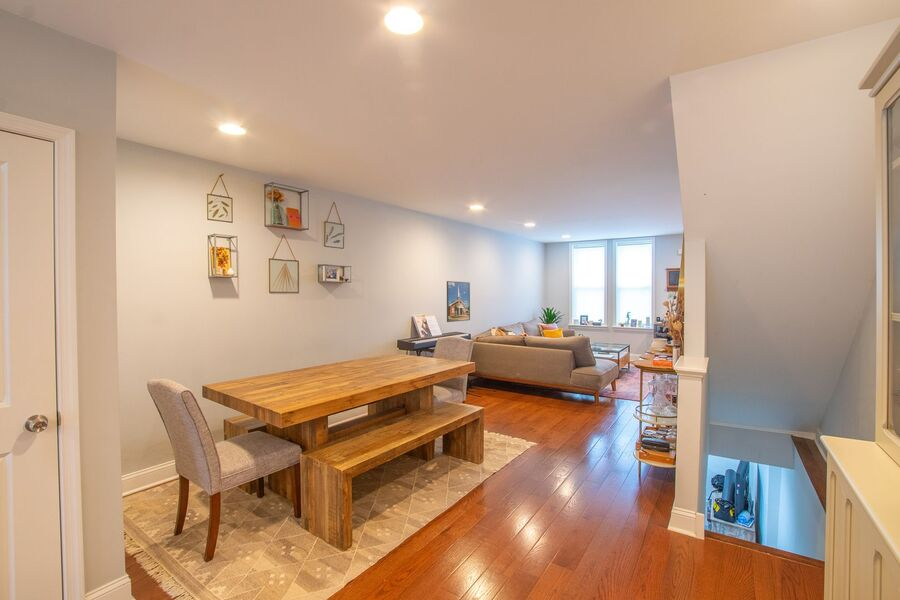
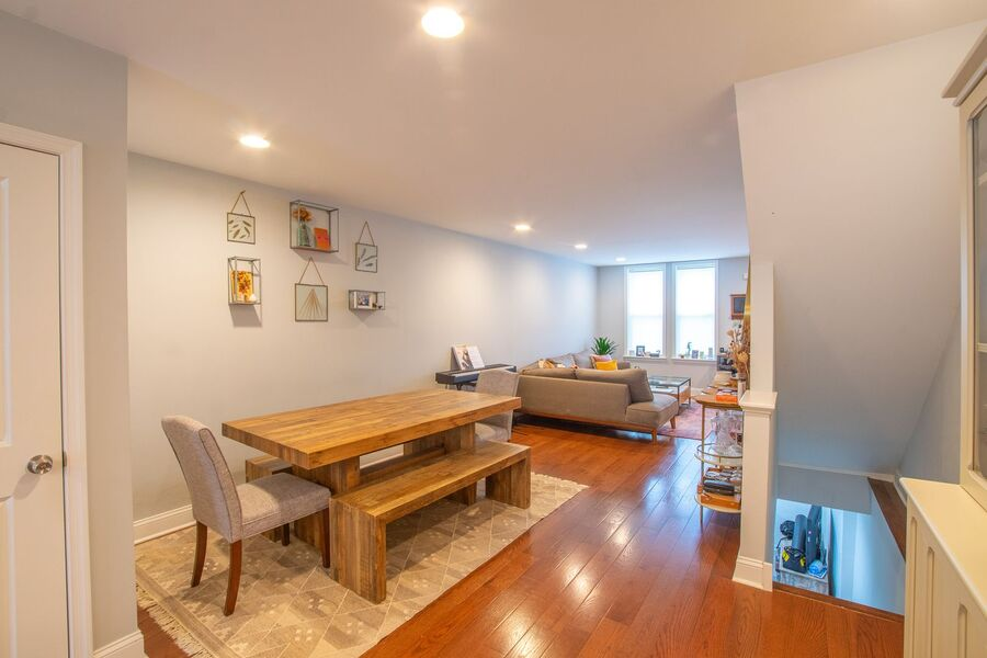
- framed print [446,280,471,323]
